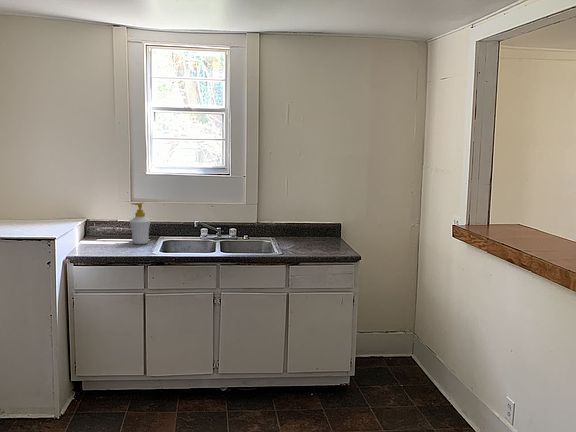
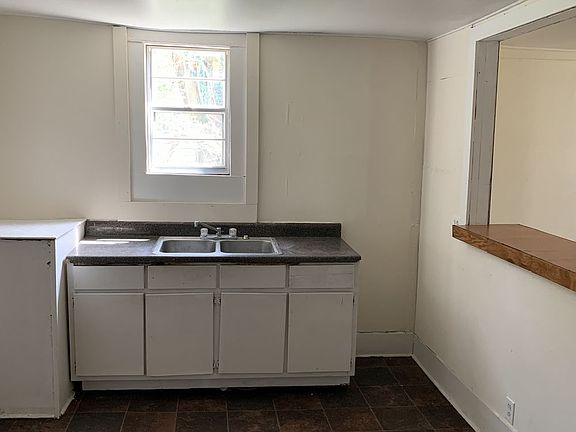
- soap bottle [128,201,152,245]
